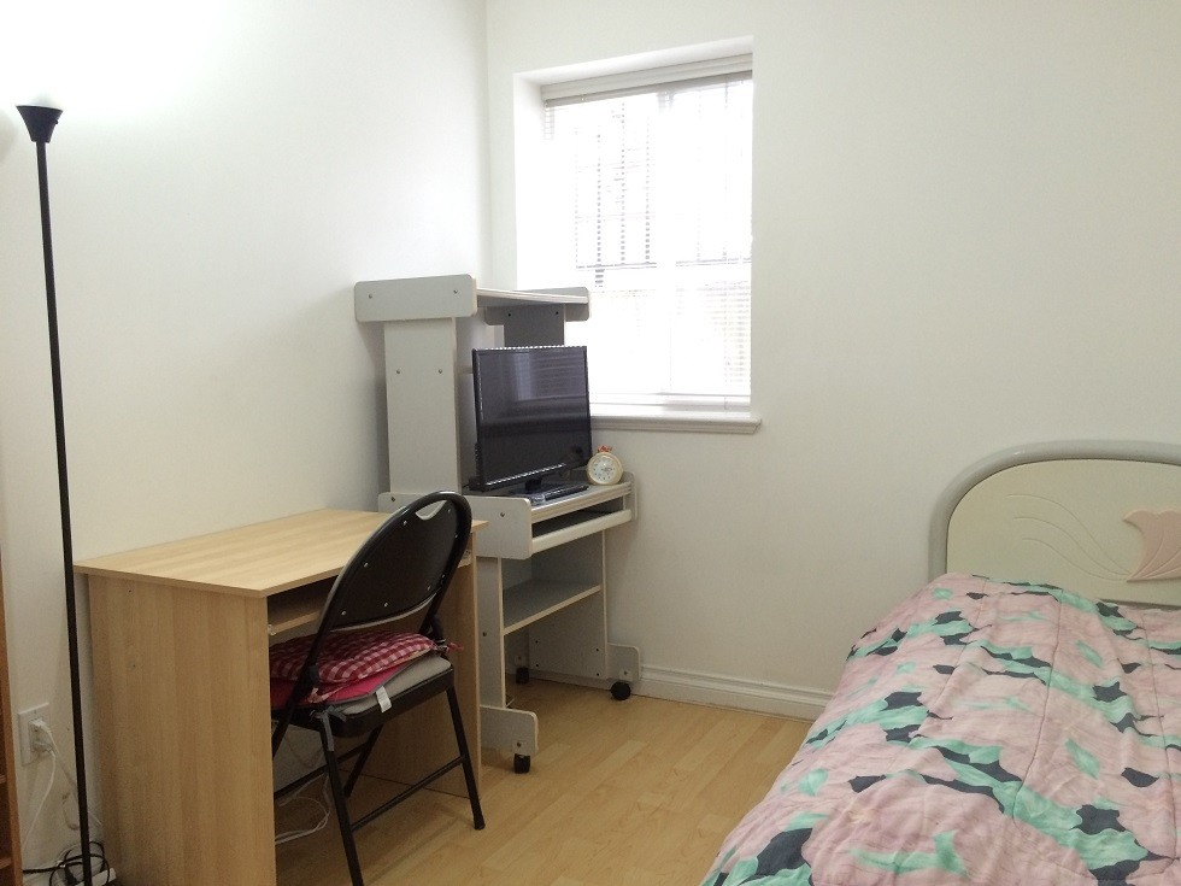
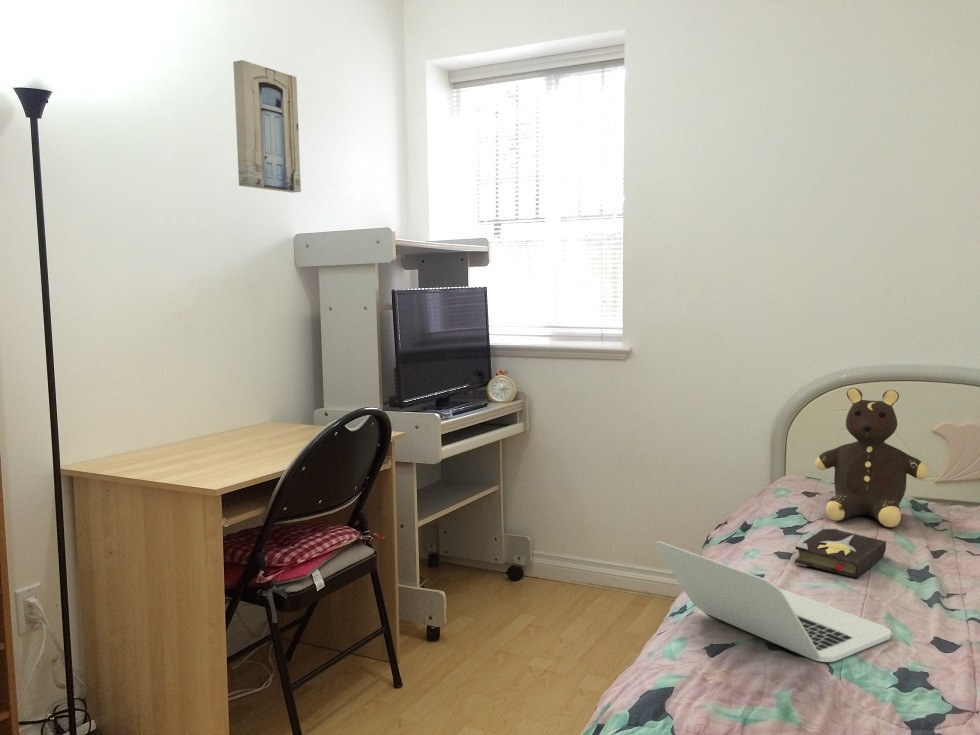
+ hardback book [793,525,887,580]
+ teddy bear [814,387,930,528]
+ laptop [654,540,892,663]
+ wall art [232,59,302,194]
